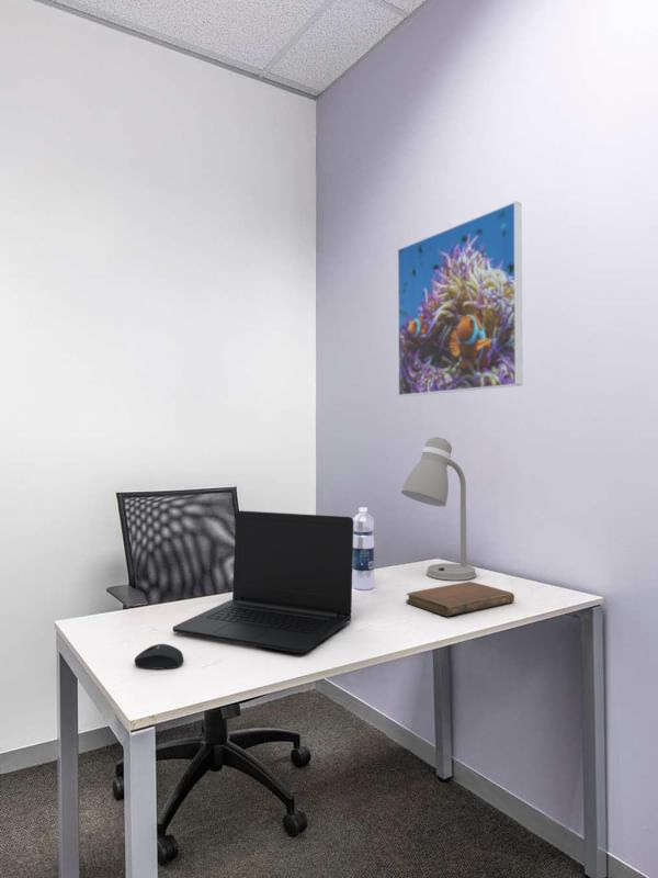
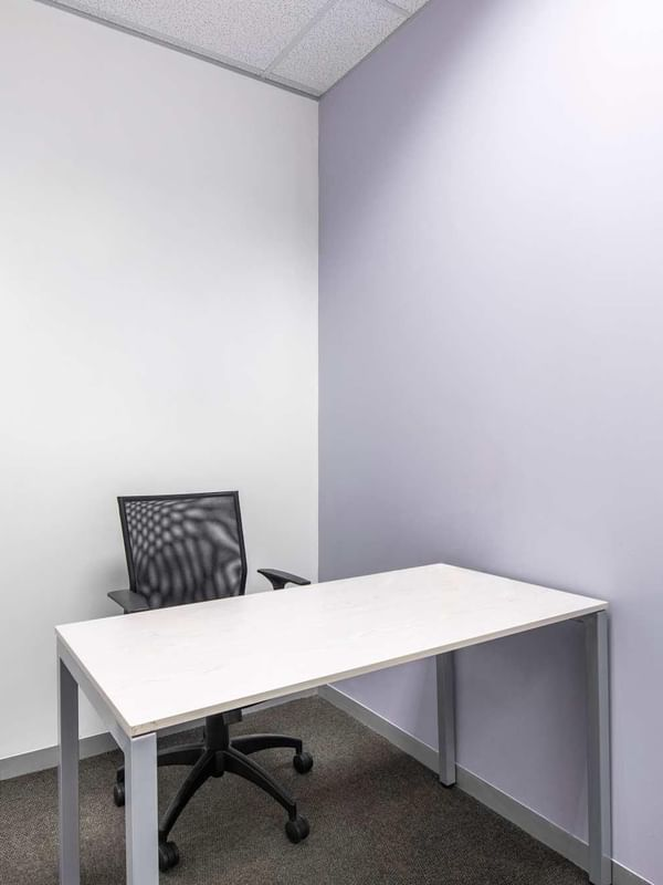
- notebook [405,581,515,617]
- mouse [134,643,184,669]
- water bottle [352,506,375,590]
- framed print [396,201,523,397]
- desk lamp [400,436,477,582]
- laptop [171,509,354,654]
